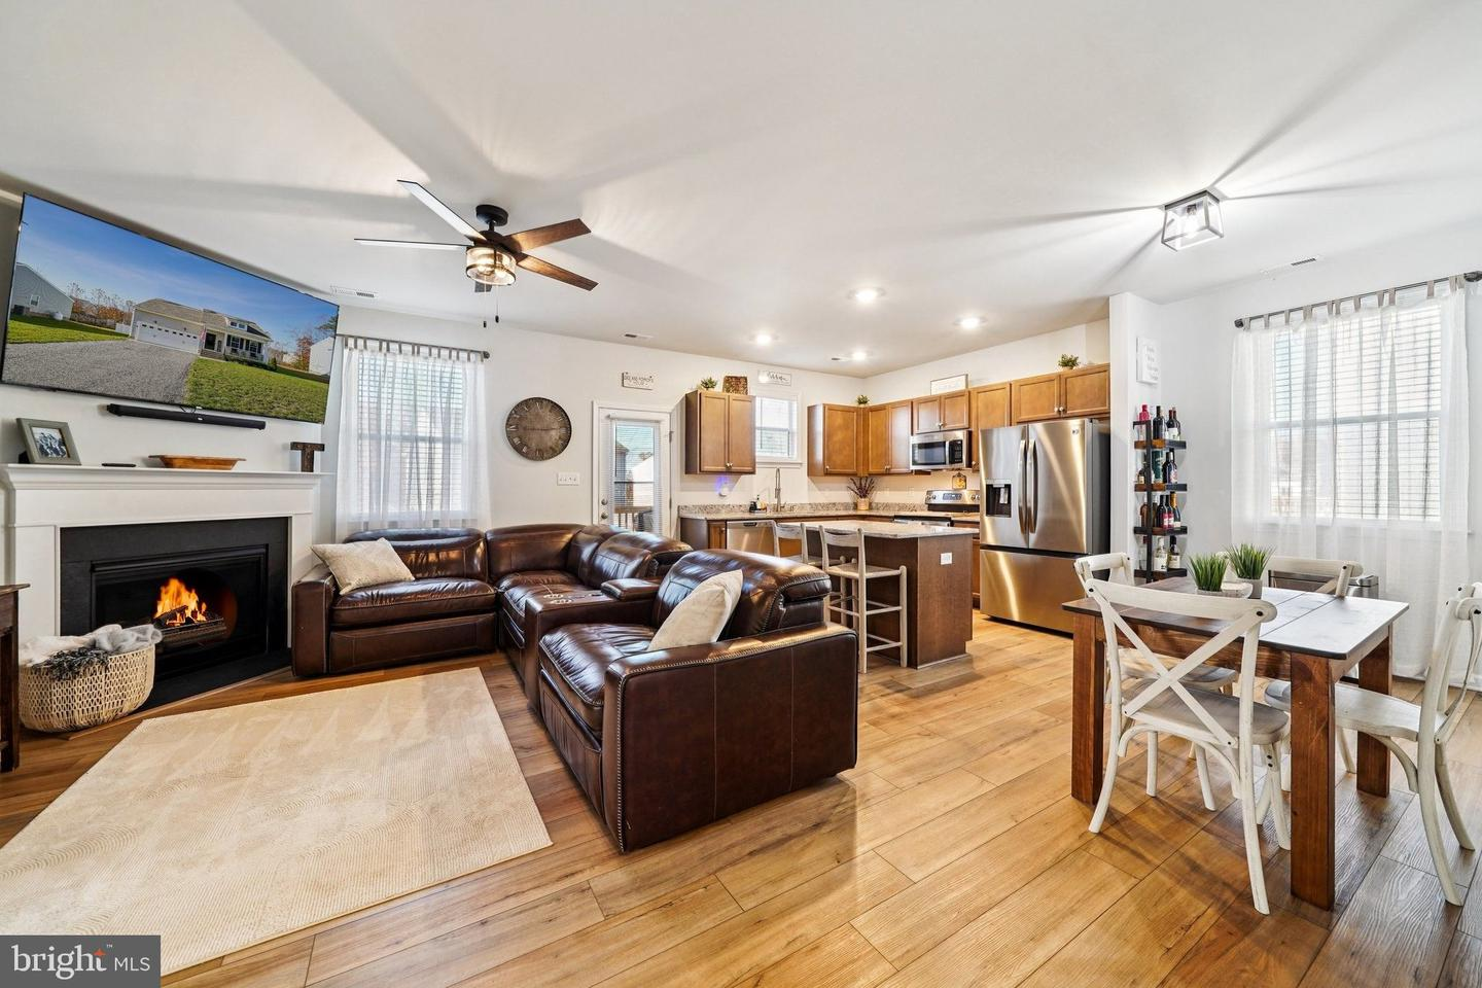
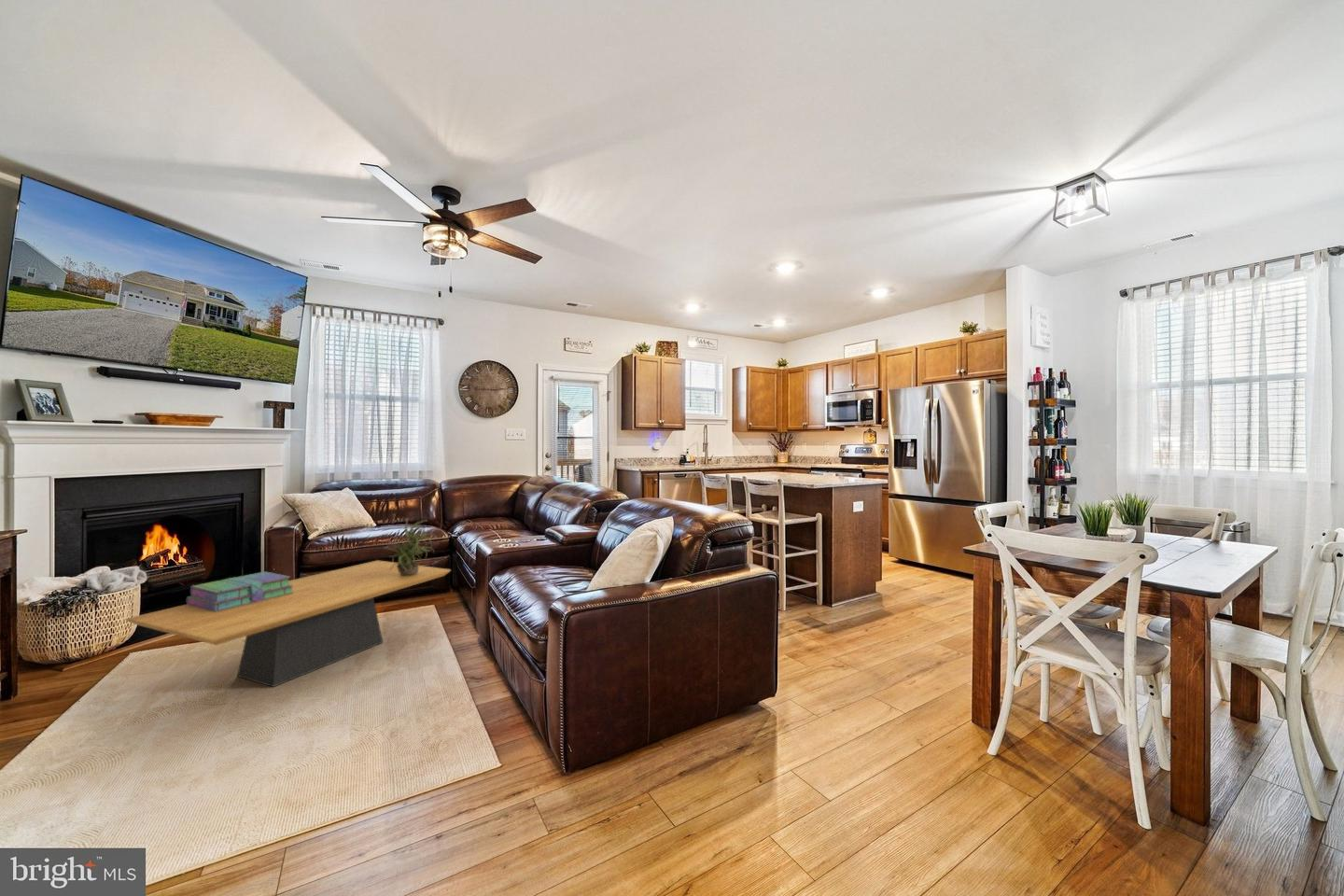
+ stack of books [186,571,294,611]
+ potted plant [385,518,437,576]
+ coffee table [125,559,452,688]
